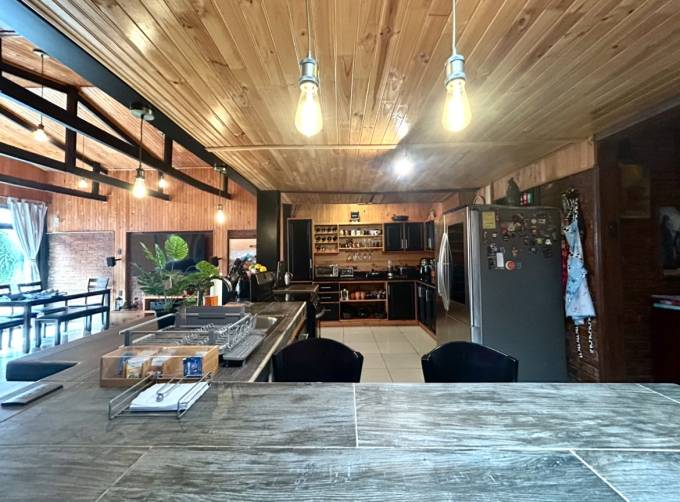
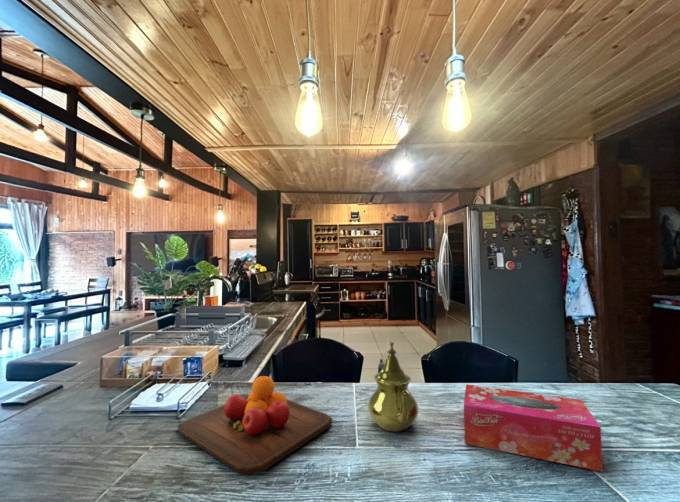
+ teapot [367,341,419,433]
+ tissue box [463,383,603,473]
+ chopping board [177,375,333,477]
